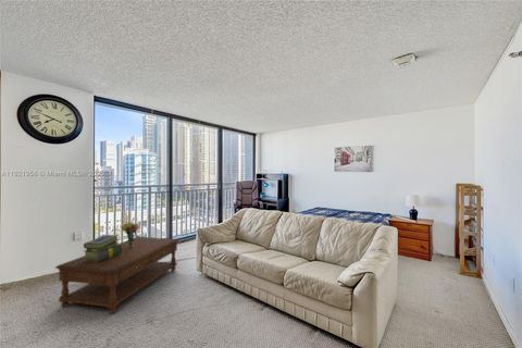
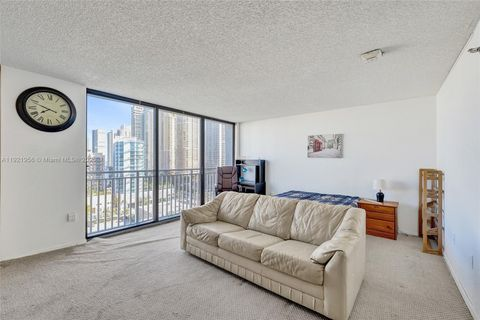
- bouquet [120,221,141,247]
- coffee table [54,236,181,315]
- stack of books [83,234,122,263]
